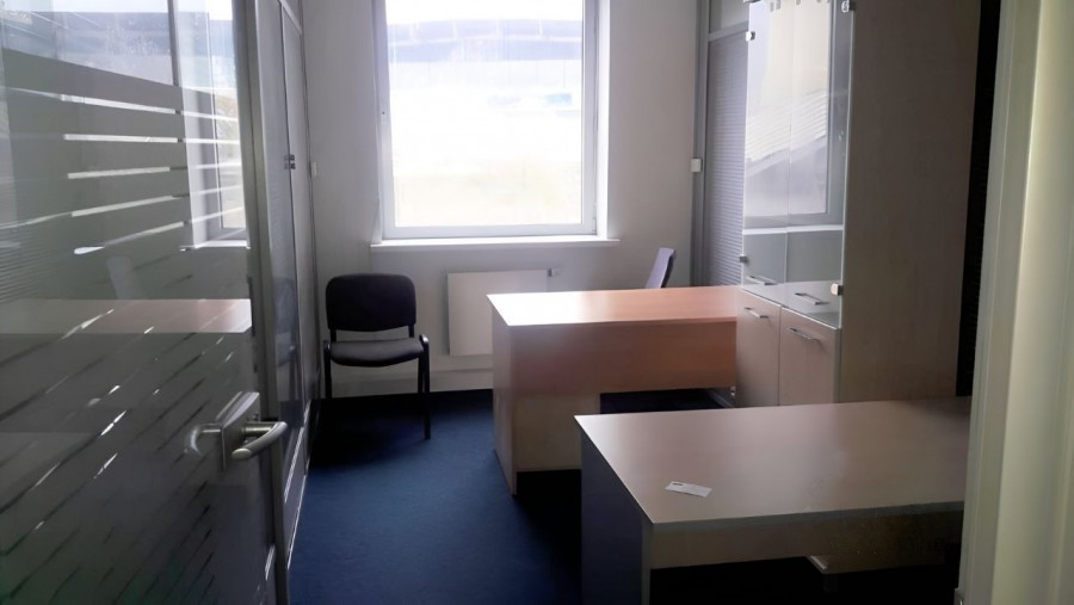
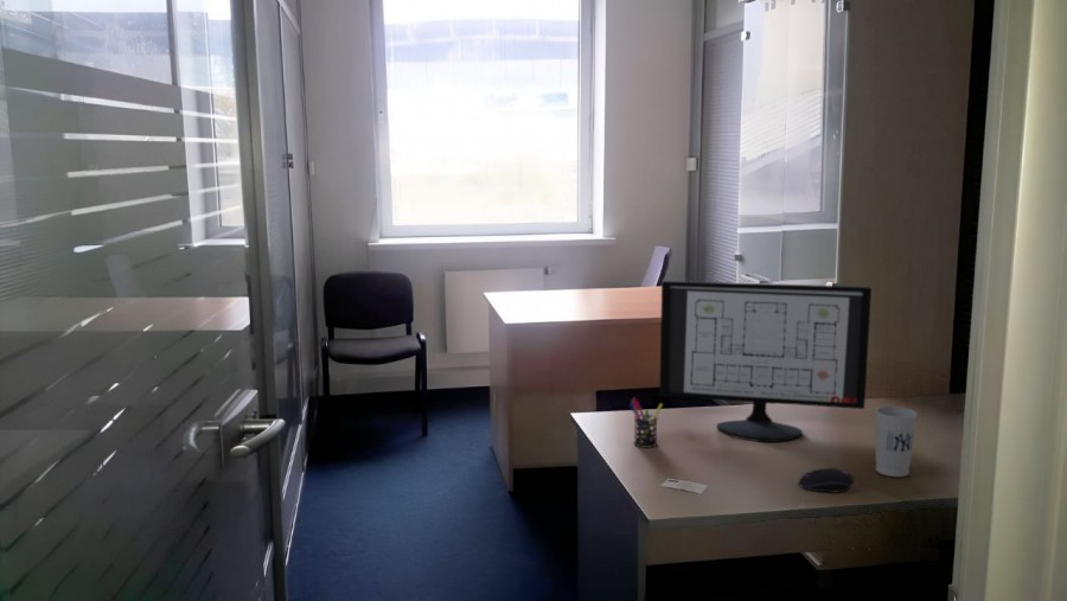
+ pen holder [628,397,664,449]
+ computer mouse [797,467,855,493]
+ cup [875,405,918,478]
+ computer monitor [658,280,873,442]
